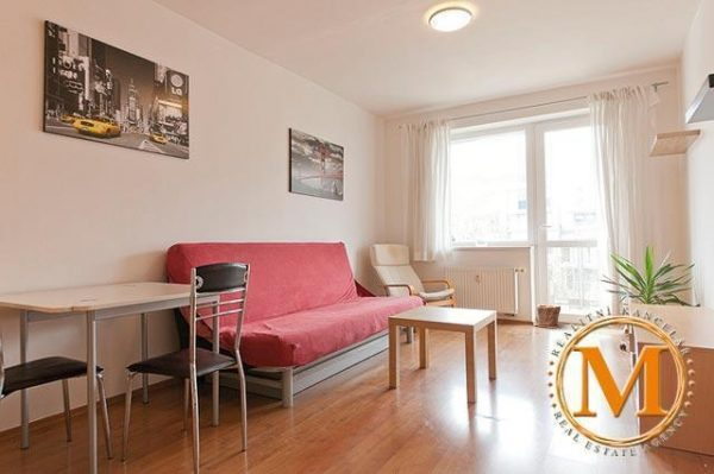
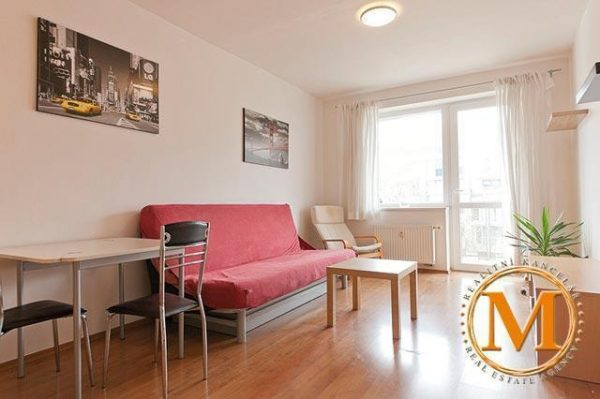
- plant pot [533,303,564,329]
